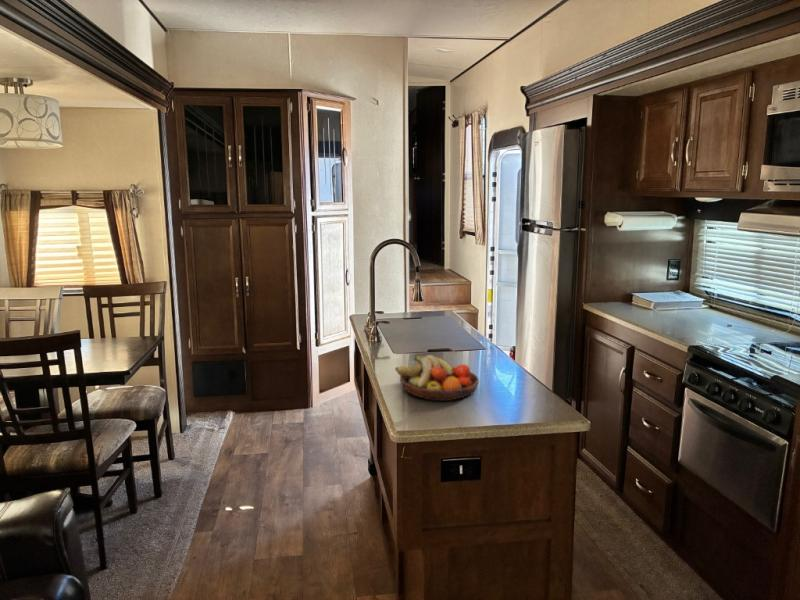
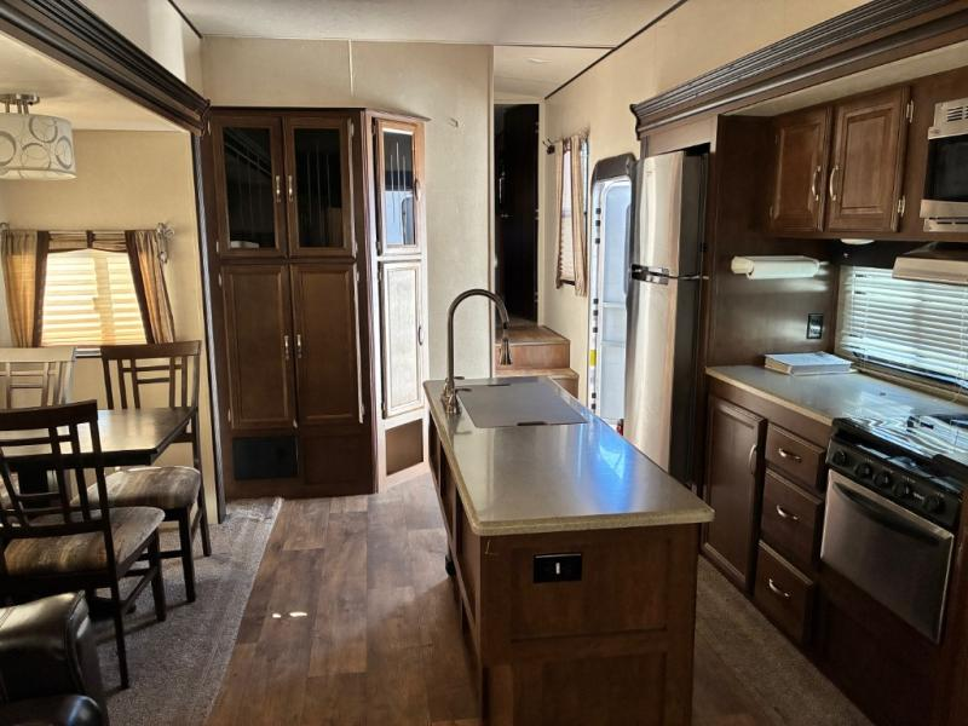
- fruit bowl [394,354,480,402]
